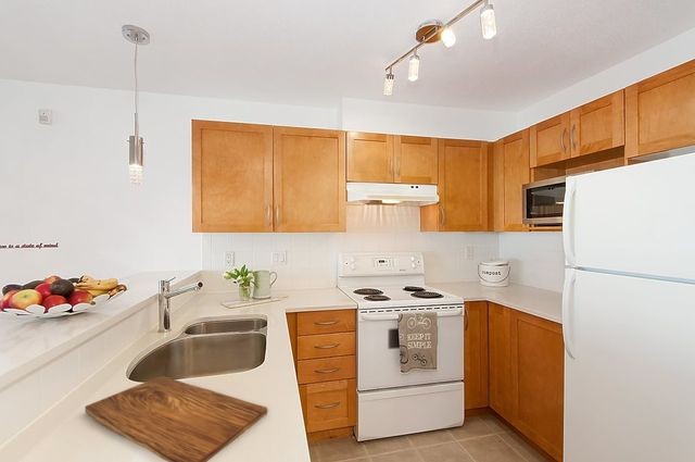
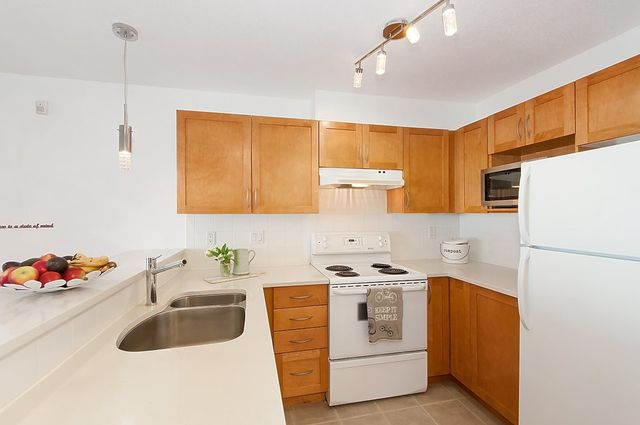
- cutting board [84,375,268,462]
